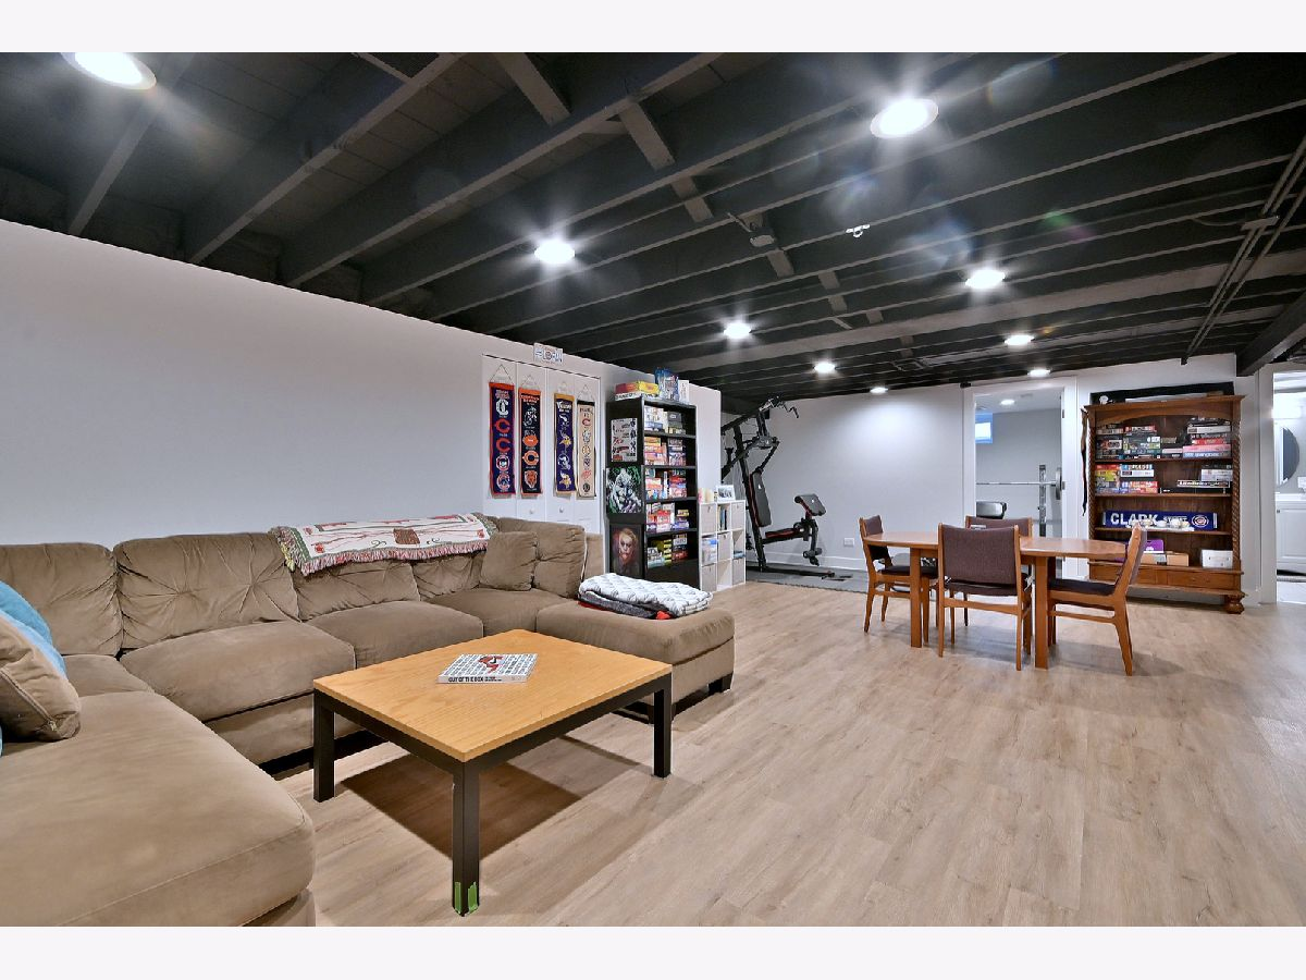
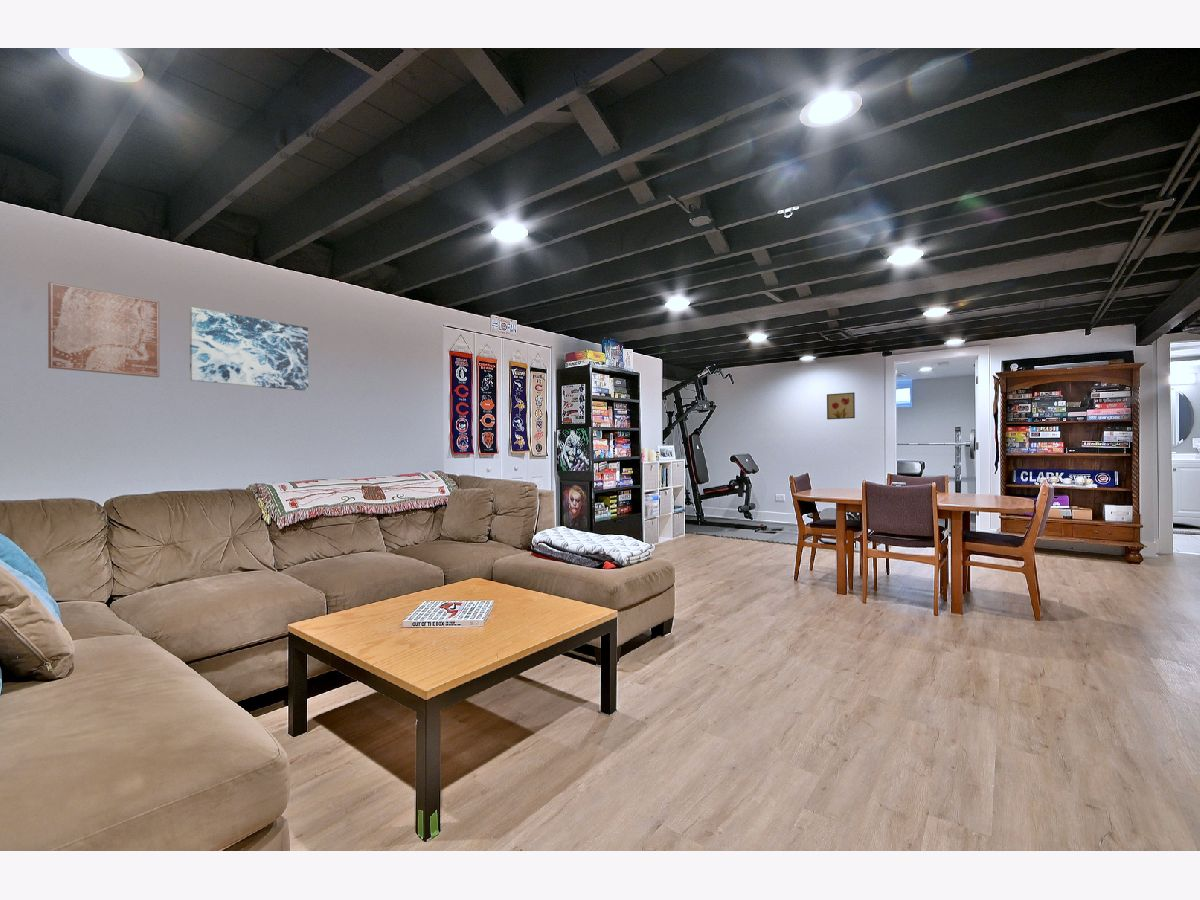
+ wall art [47,281,160,379]
+ wall art [189,306,309,392]
+ wall art [826,391,856,420]
